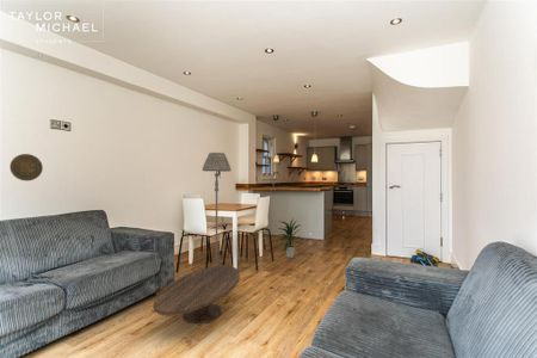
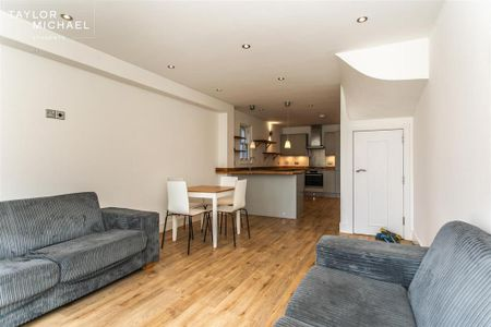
- decorative plate [8,153,44,183]
- indoor plant [277,217,304,259]
- coffee table [152,265,241,325]
- floor lamp [202,152,232,266]
